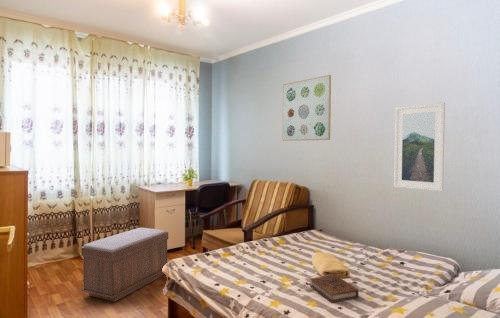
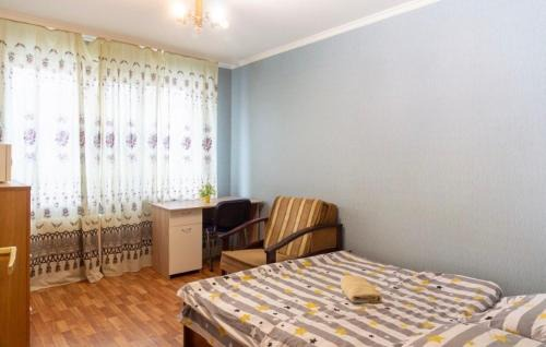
- book [309,274,360,304]
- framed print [393,102,446,192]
- bench [80,227,169,303]
- wall art [282,74,332,142]
